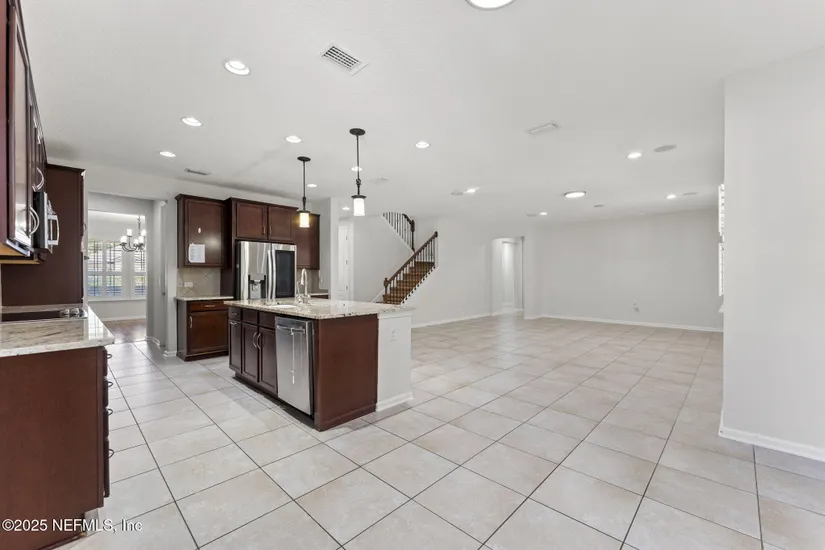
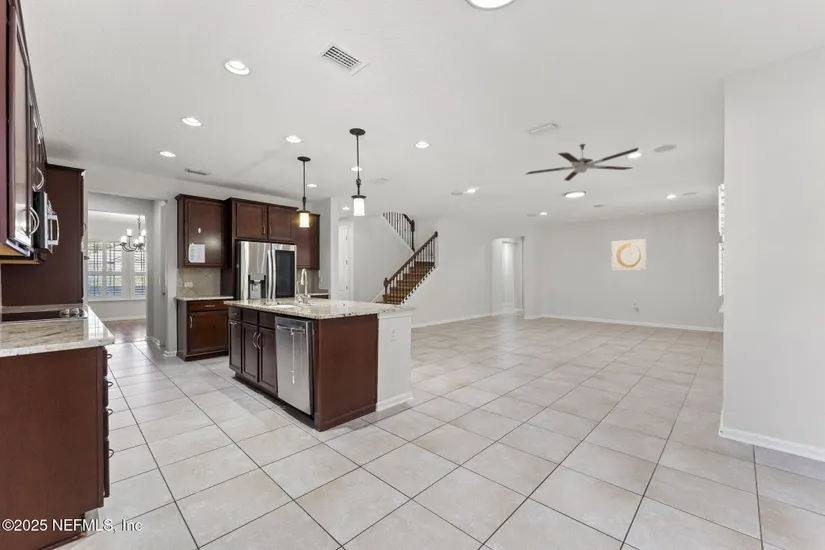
+ ceiling fan [525,143,640,182]
+ wall art [610,238,648,272]
